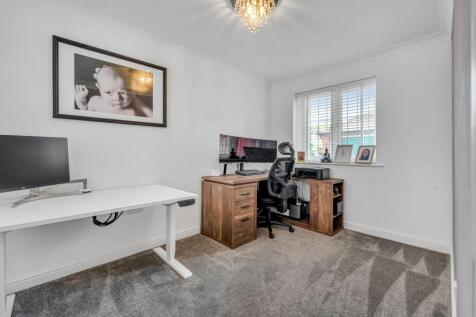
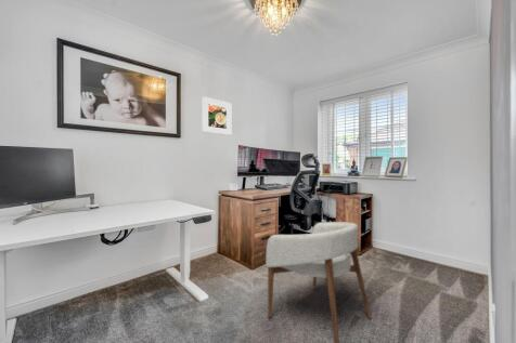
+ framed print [202,95,232,136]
+ armchair [265,221,373,343]
